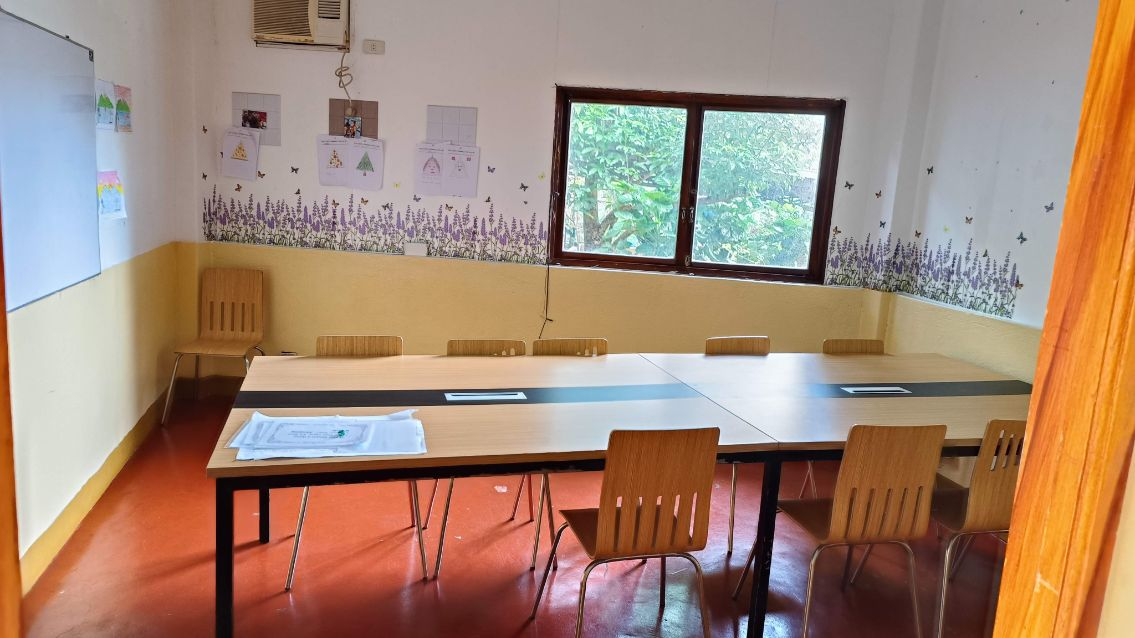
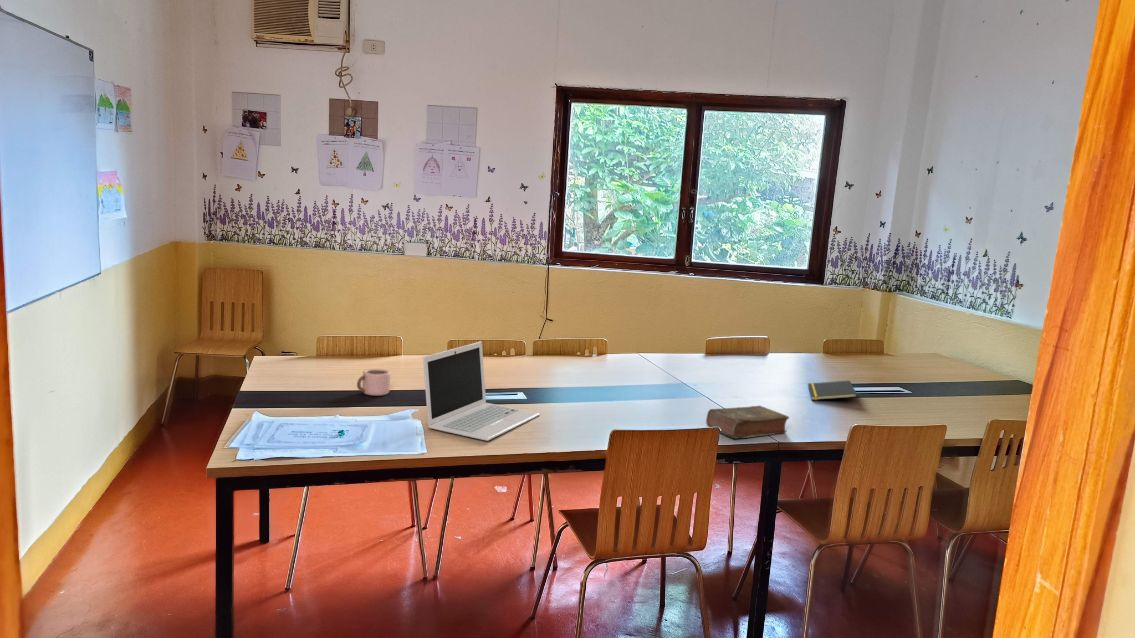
+ notepad [807,380,858,401]
+ book [705,405,790,439]
+ laptop [422,340,541,442]
+ mug [356,368,391,397]
